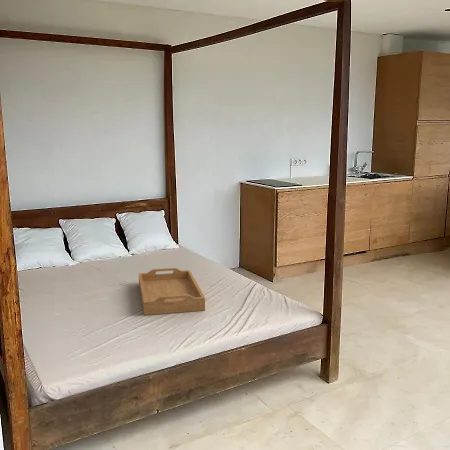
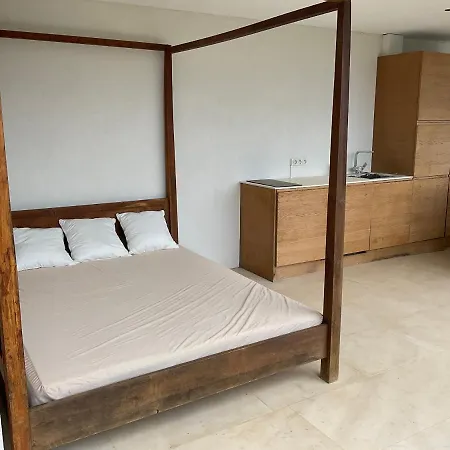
- serving tray [138,267,206,316]
